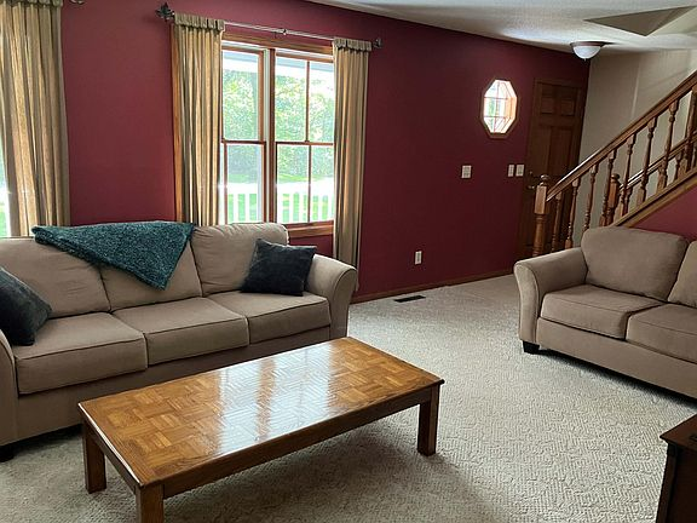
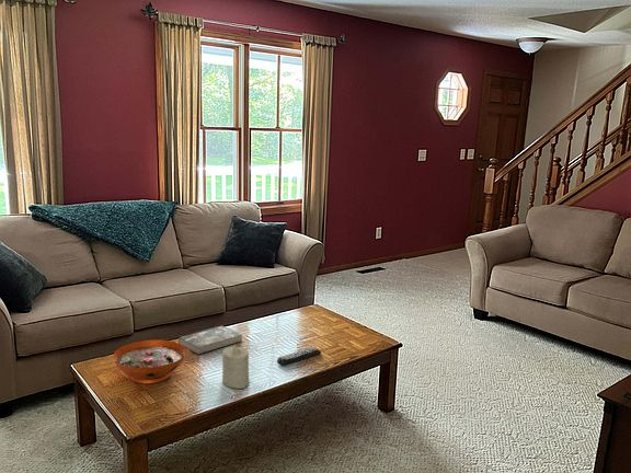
+ decorative bowl [112,338,187,384]
+ candle [221,344,250,390]
+ remote control [276,346,322,367]
+ book [177,325,243,356]
